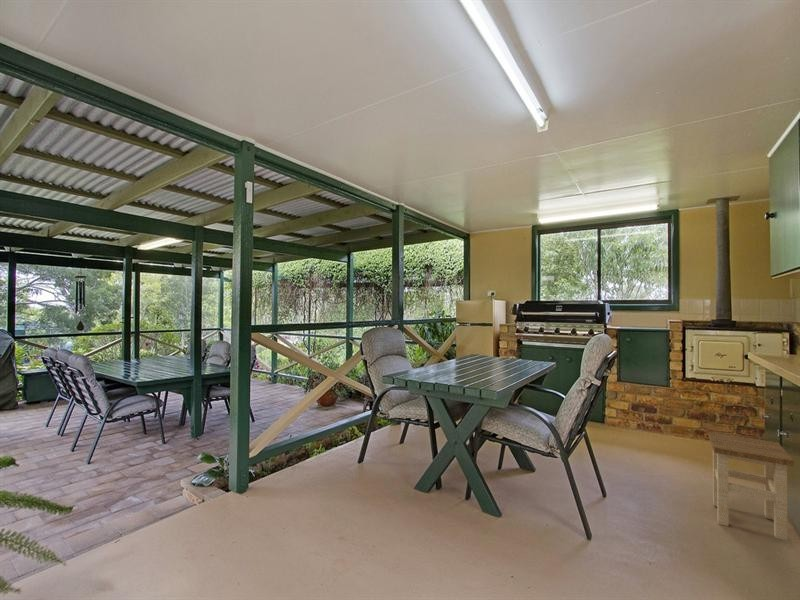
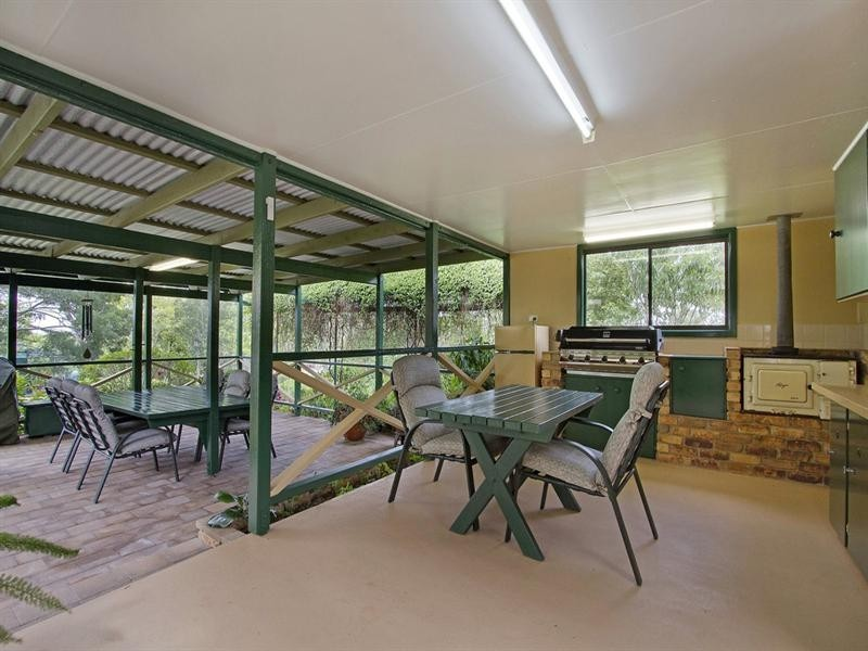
- stool [708,431,795,542]
